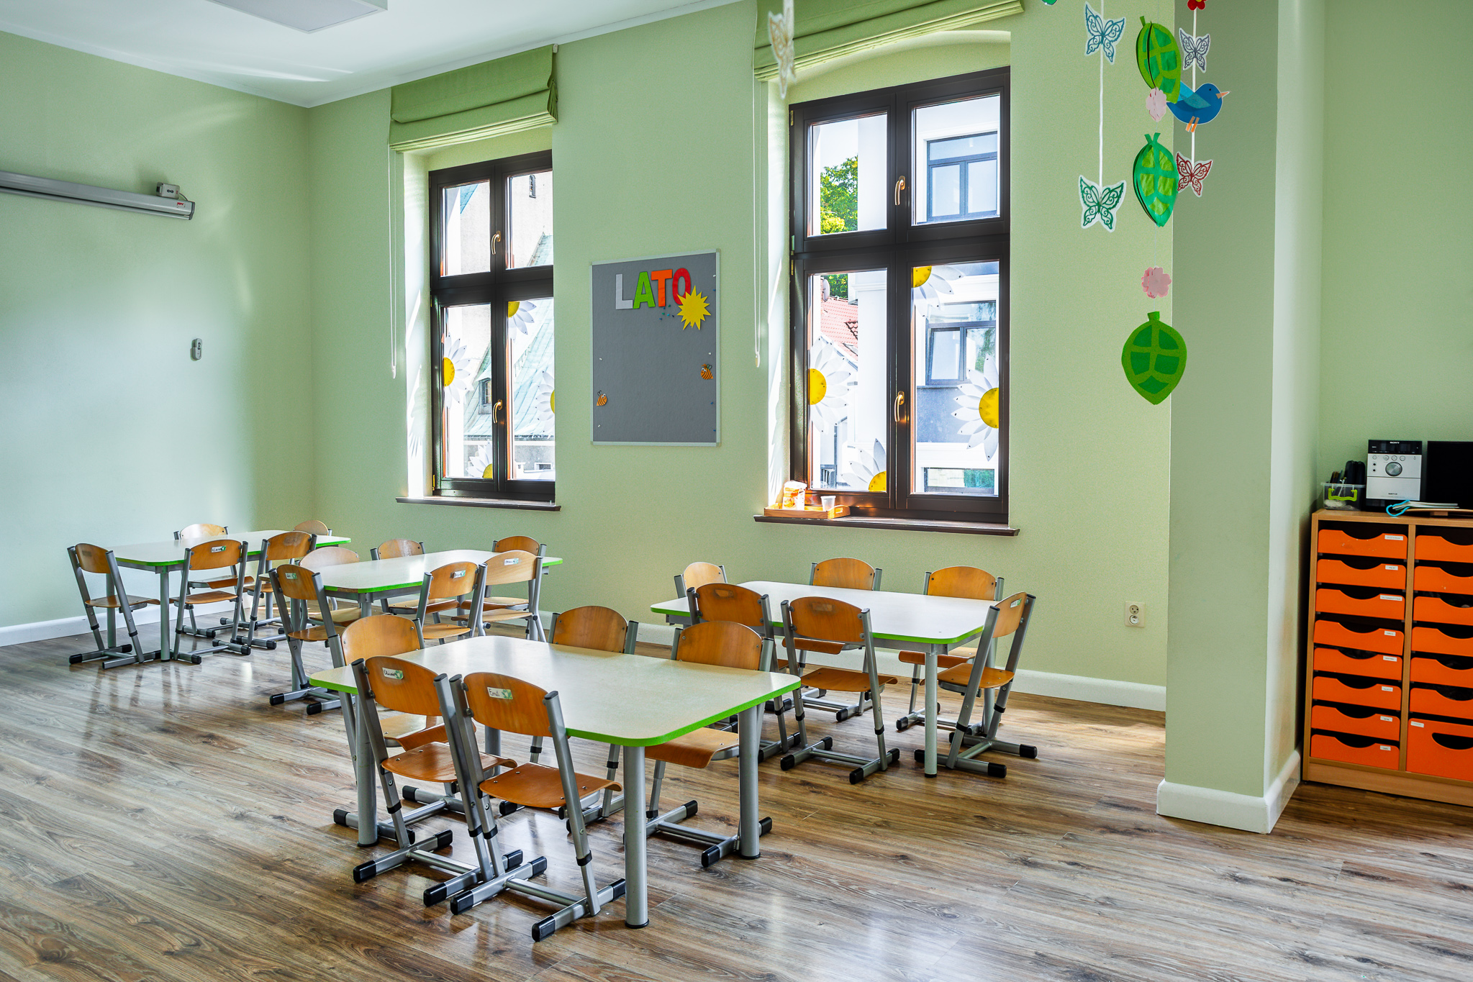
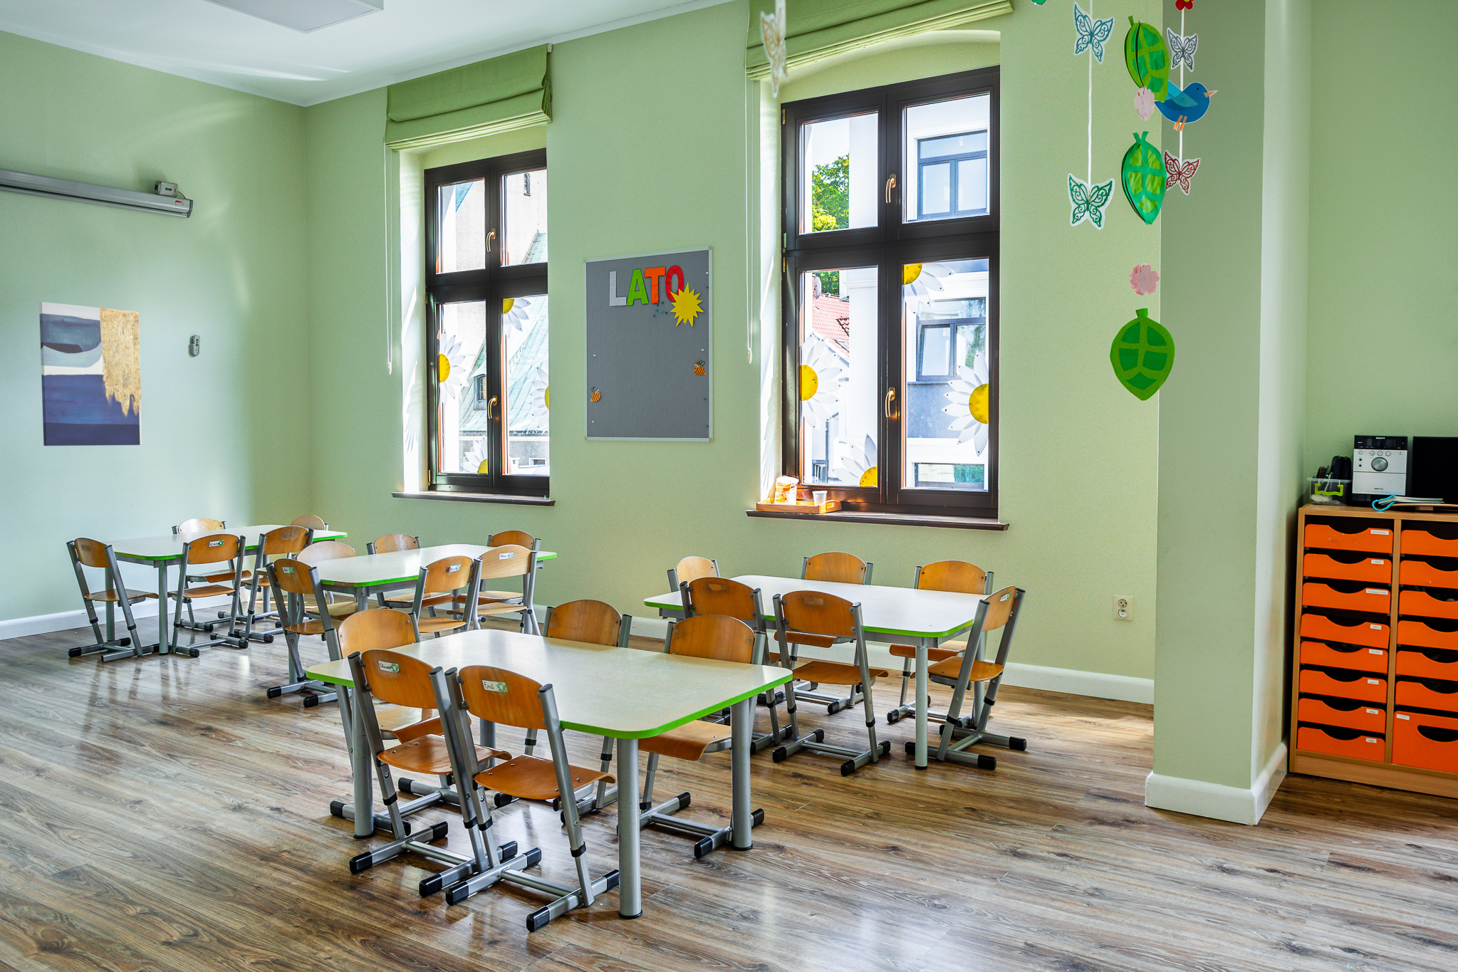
+ wall art [38,302,143,447]
